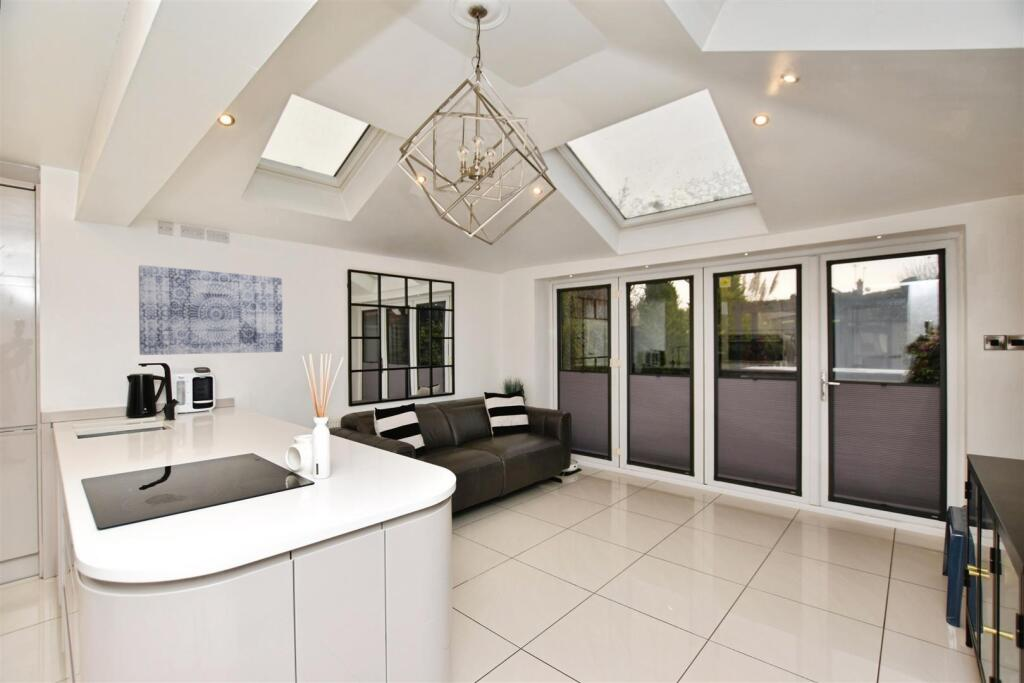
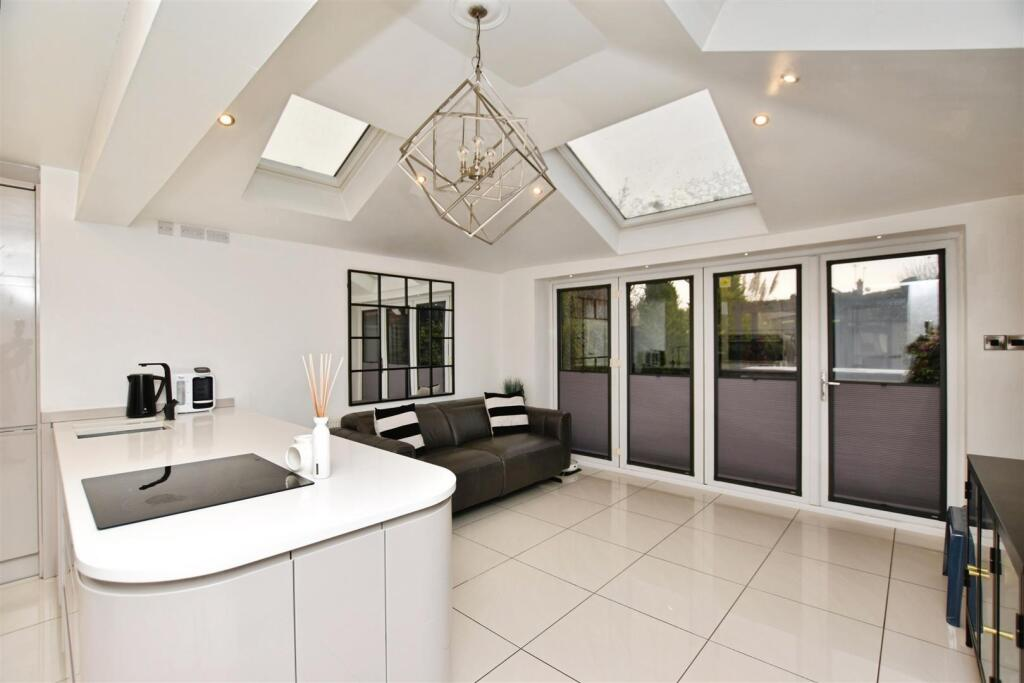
- wall art [138,264,284,356]
